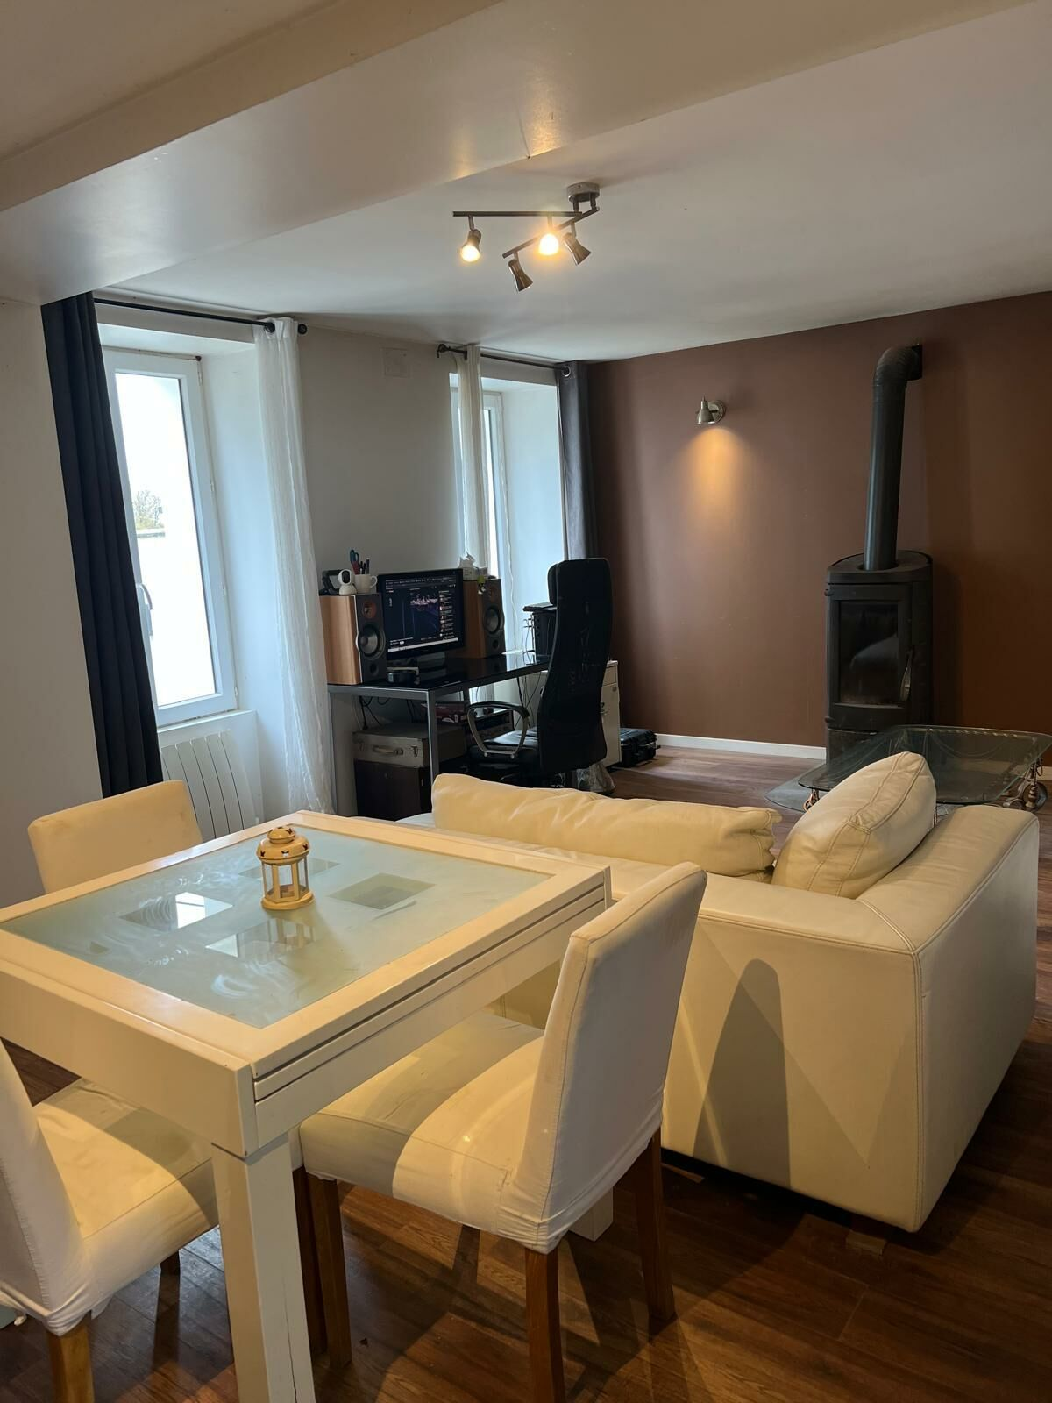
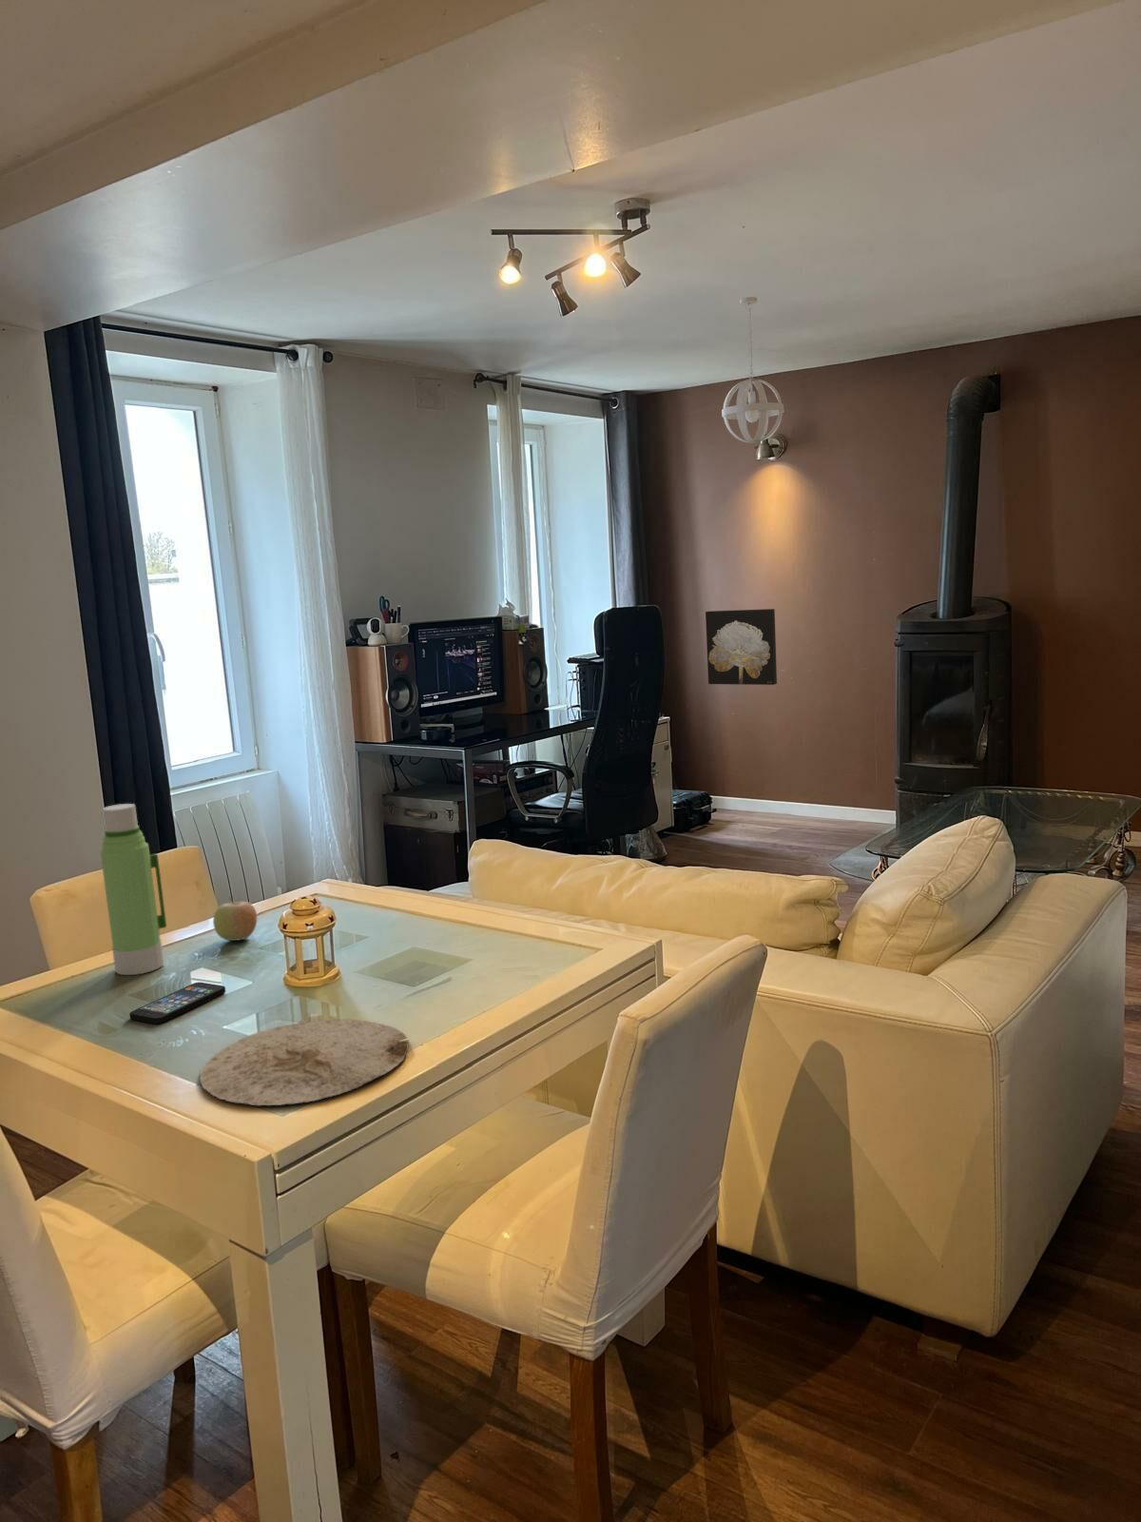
+ pendant light [720,296,785,445]
+ wall art [705,608,778,685]
+ plate [199,1019,410,1106]
+ smartphone [128,982,227,1025]
+ fruit [212,896,258,942]
+ water bottle [99,803,168,976]
